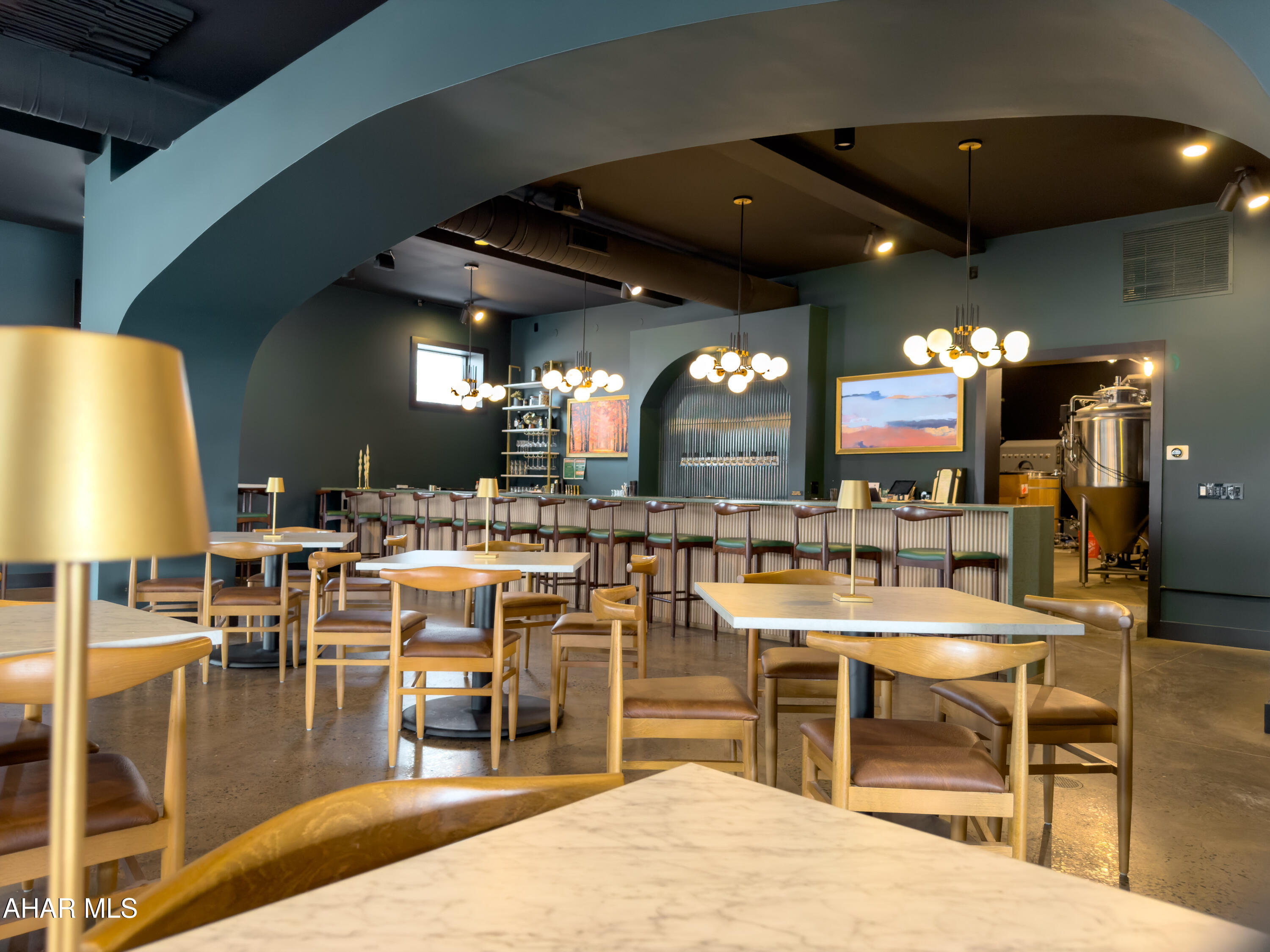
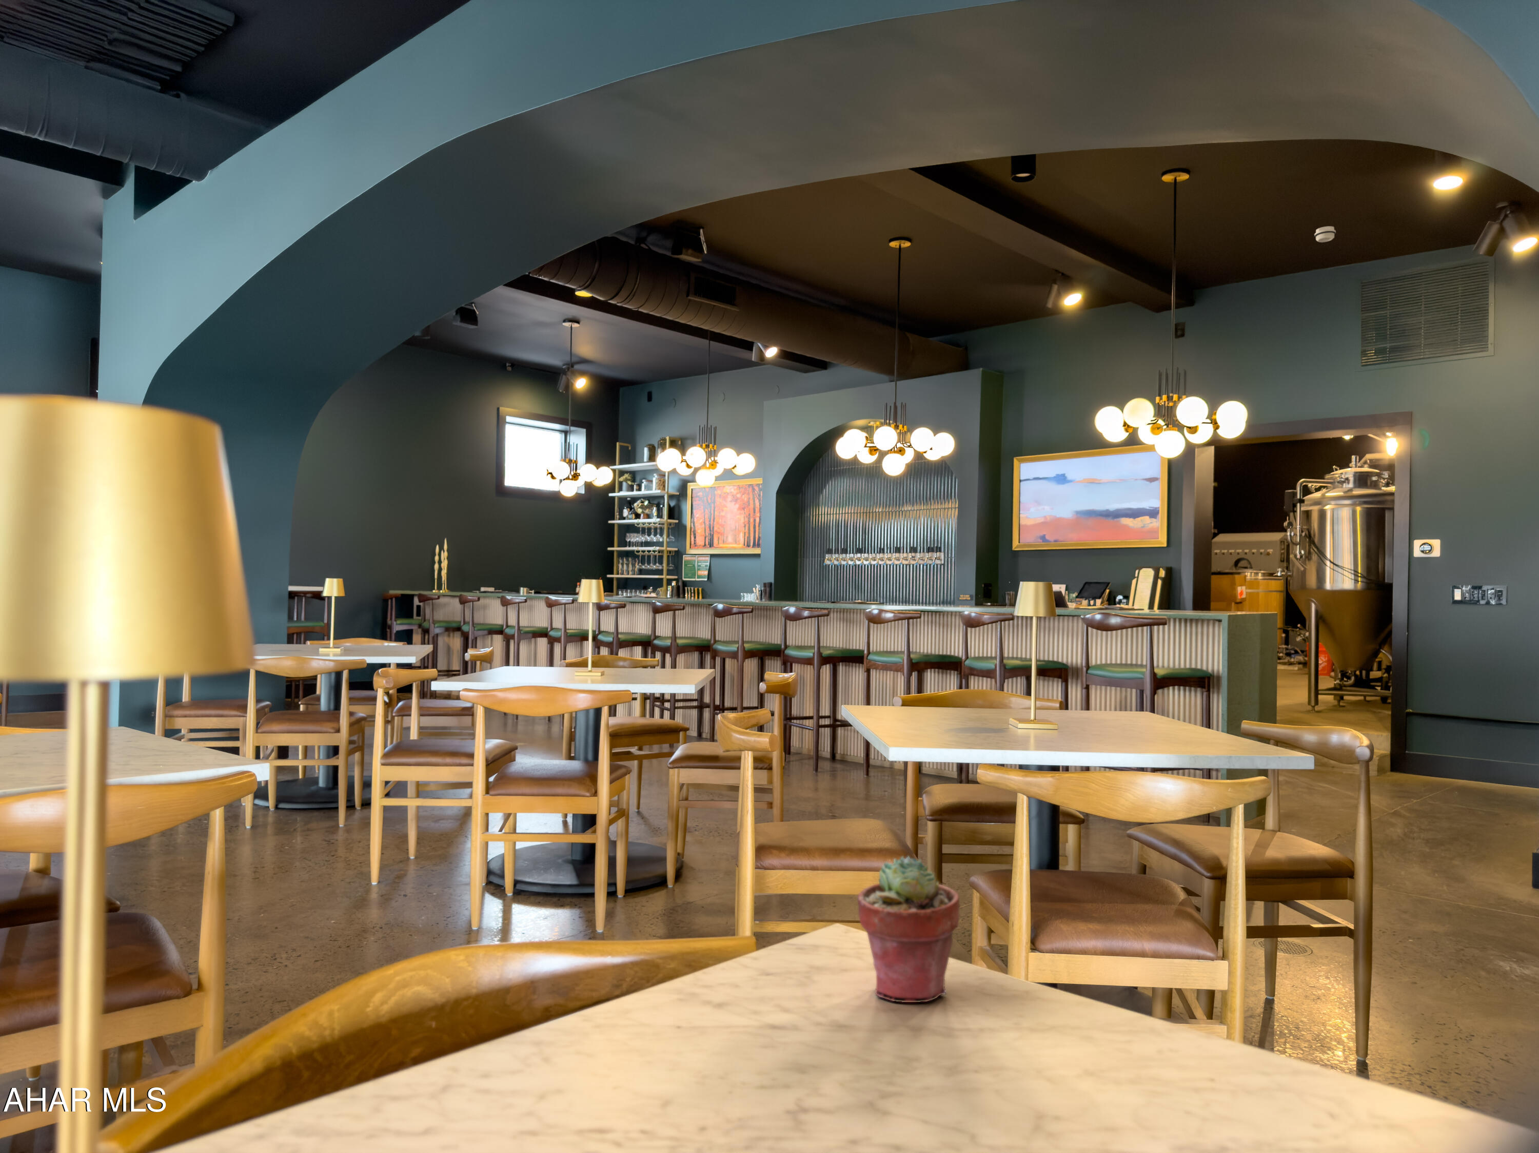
+ potted succulent [857,855,961,1003]
+ smoke detector [1314,226,1337,243]
